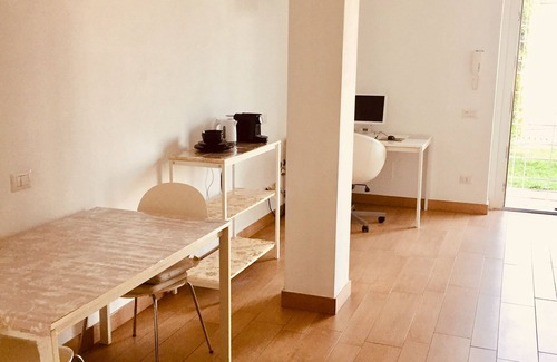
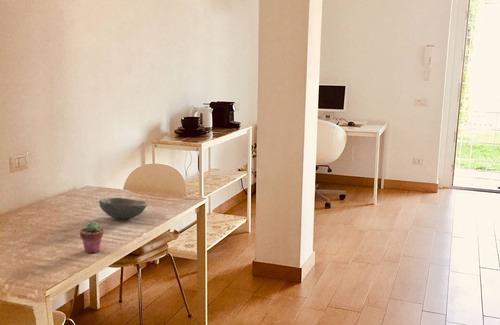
+ potted succulent [79,221,105,254]
+ bowl [98,197,148,220]
